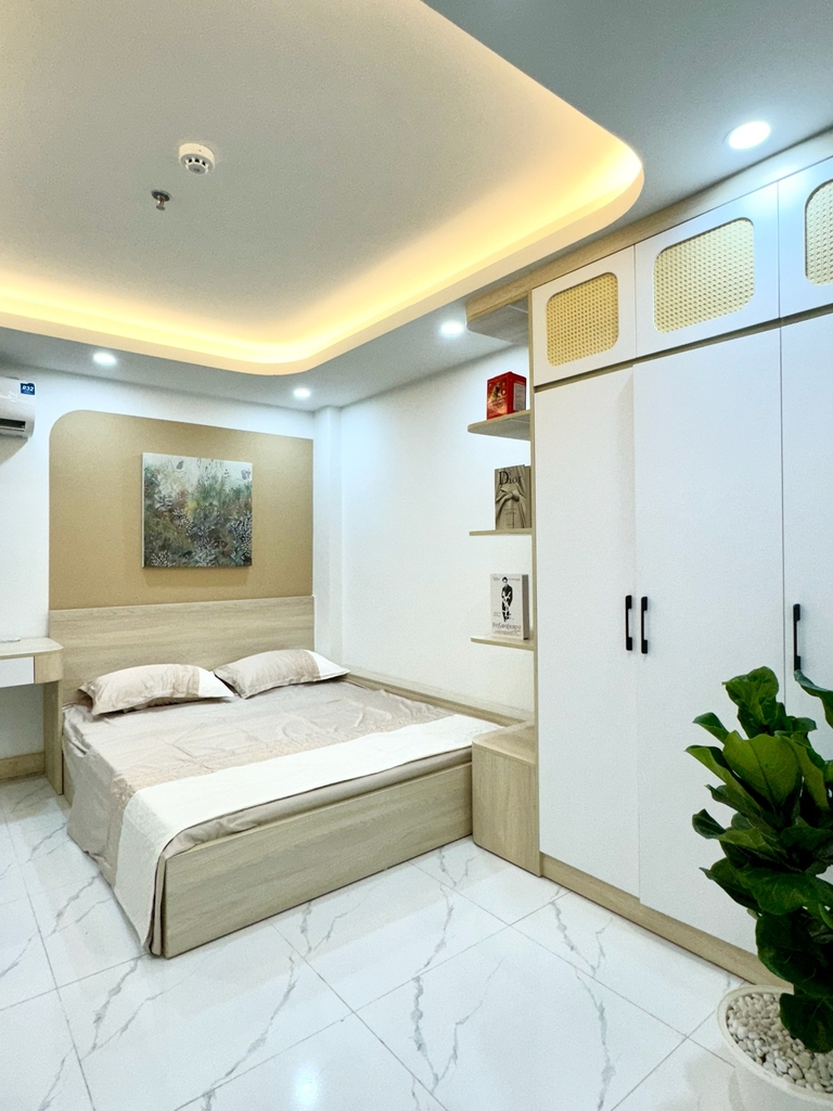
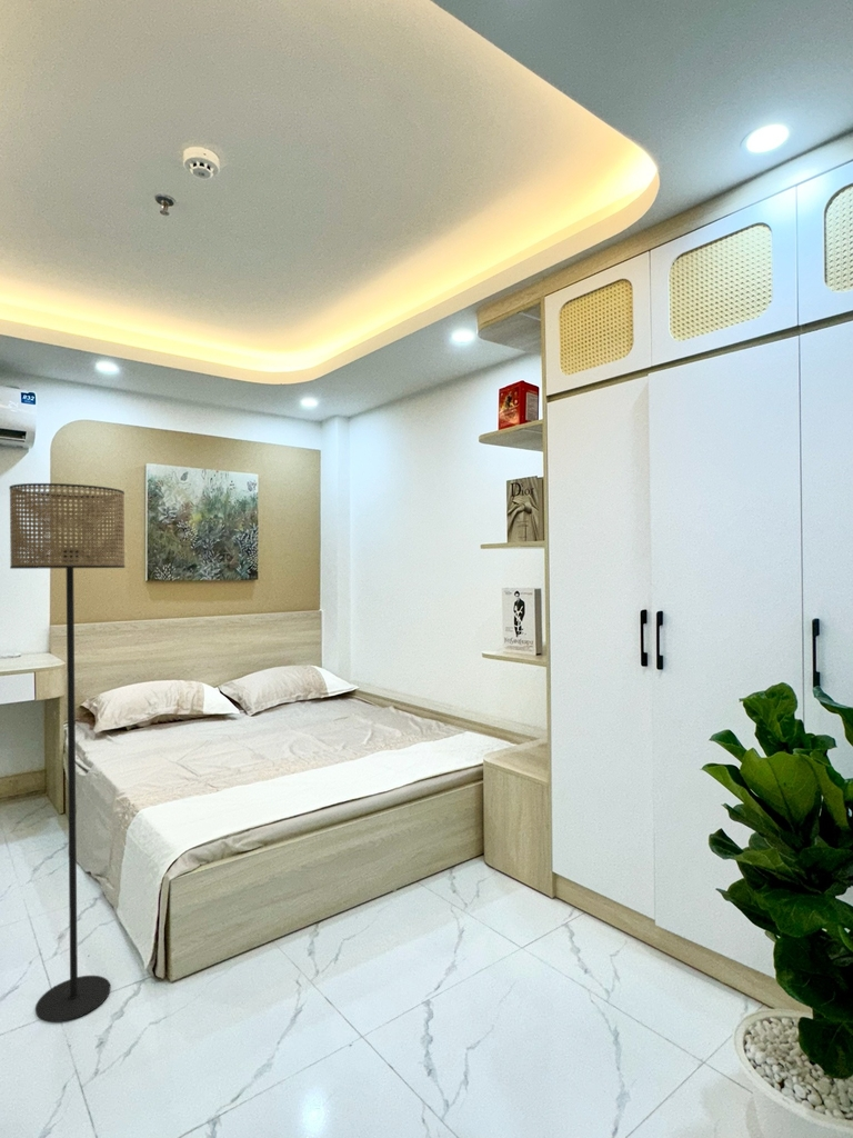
+ floor lamp [8,482,127,1024]
